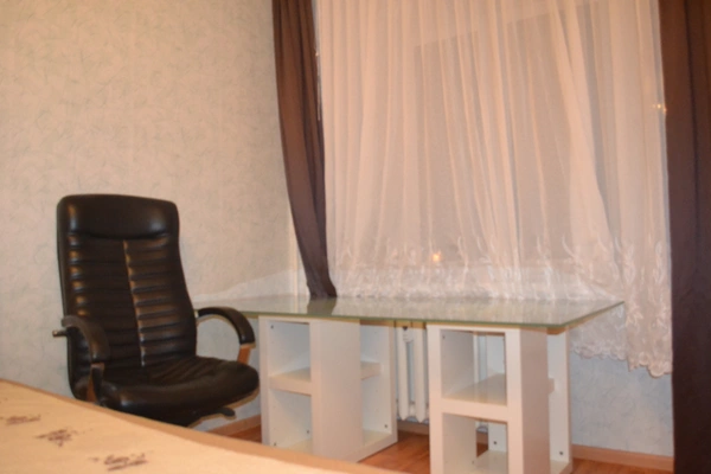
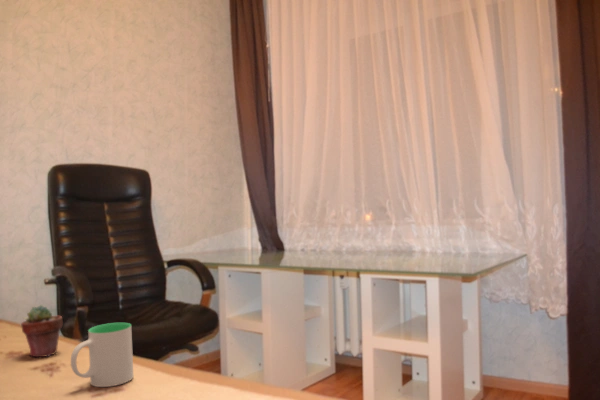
+ mug [70,322,134,388]
+ potted succulent [20,304,64,358]
